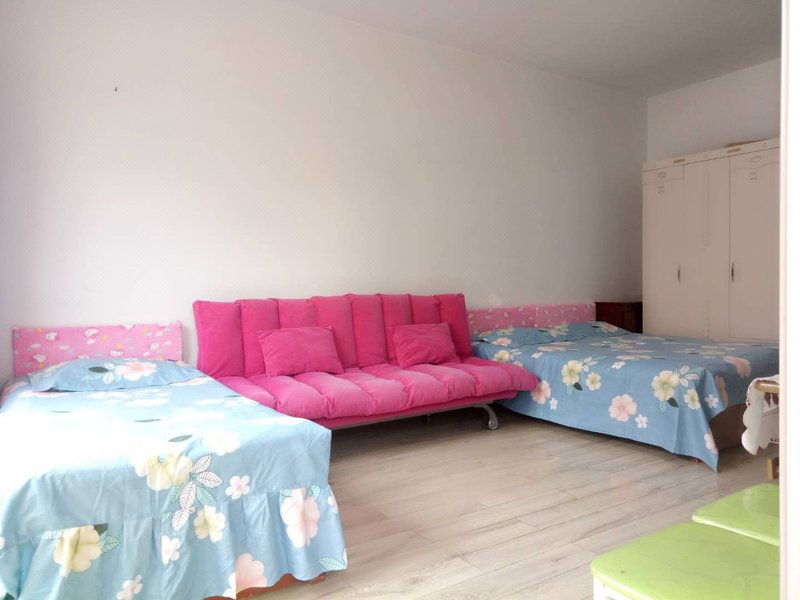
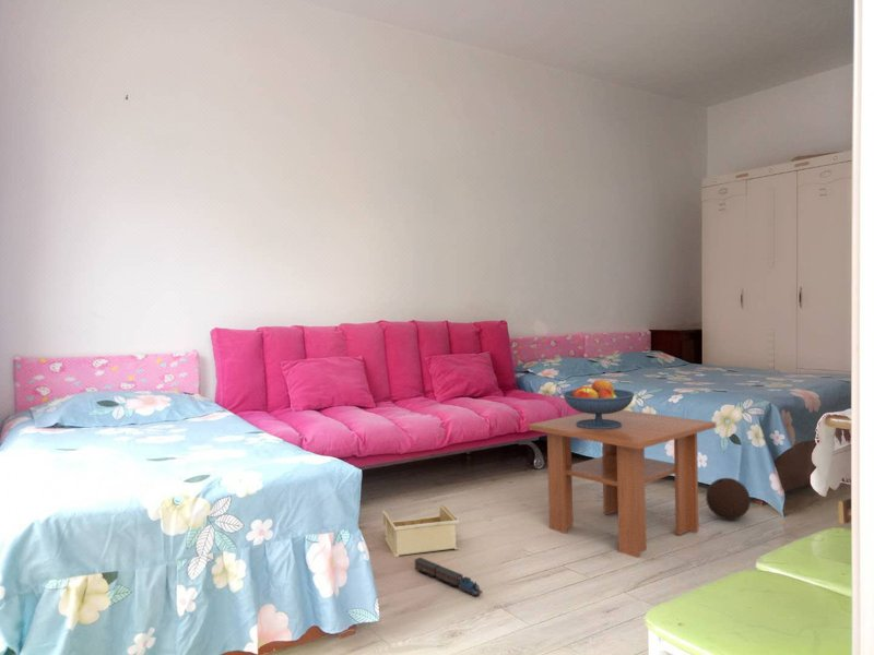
+ toy train [413,557,484,597]
+ fruit bowl [562,379,636,429]
+ ball [705,477,752,521]
+ coffee table [528,409,717,559]
+ storage bin [381,503,460,558]
